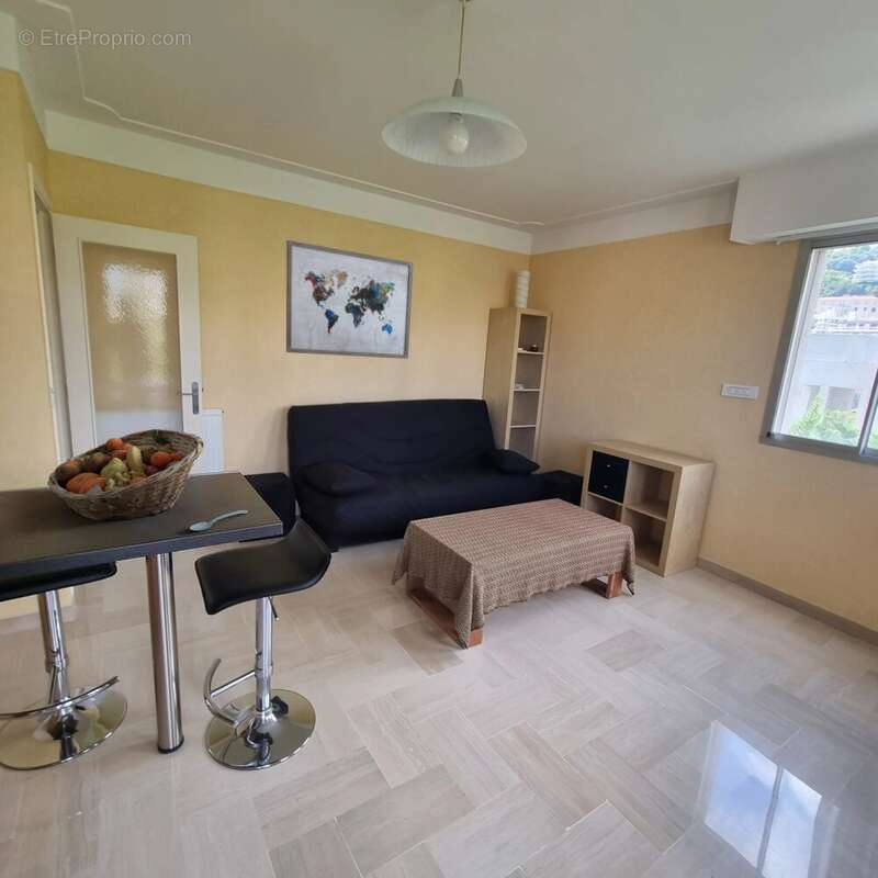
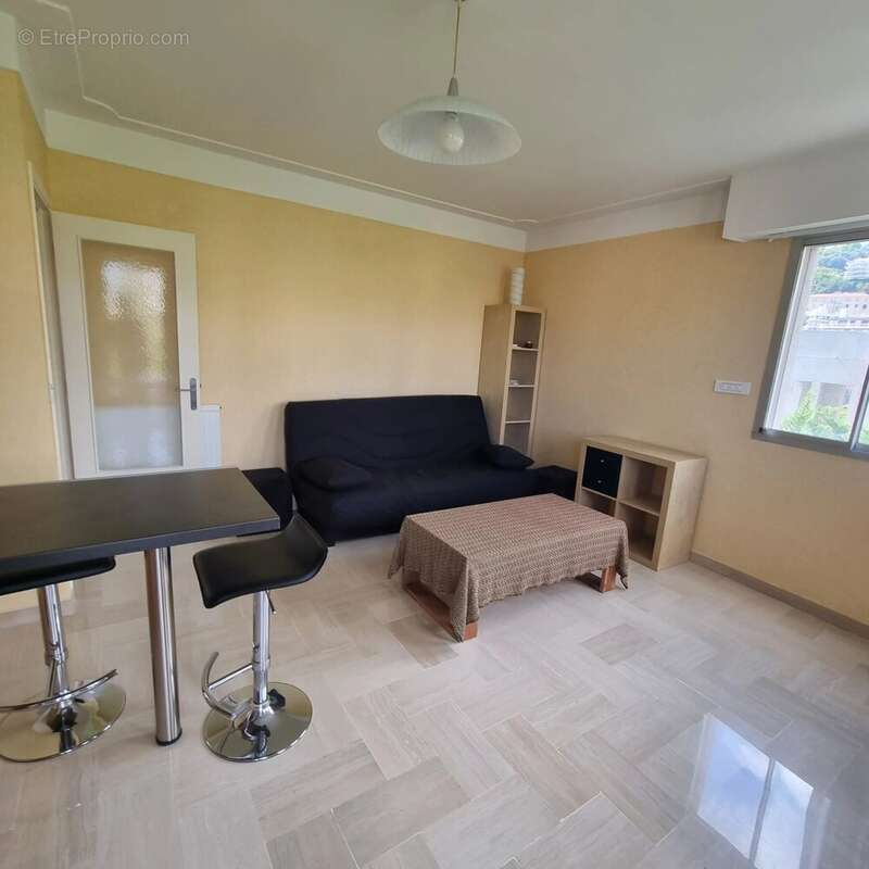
- fruit basket [46,428,206,522]
- wall art [285,239,415,360]
- spoon [189,509,249,532]
